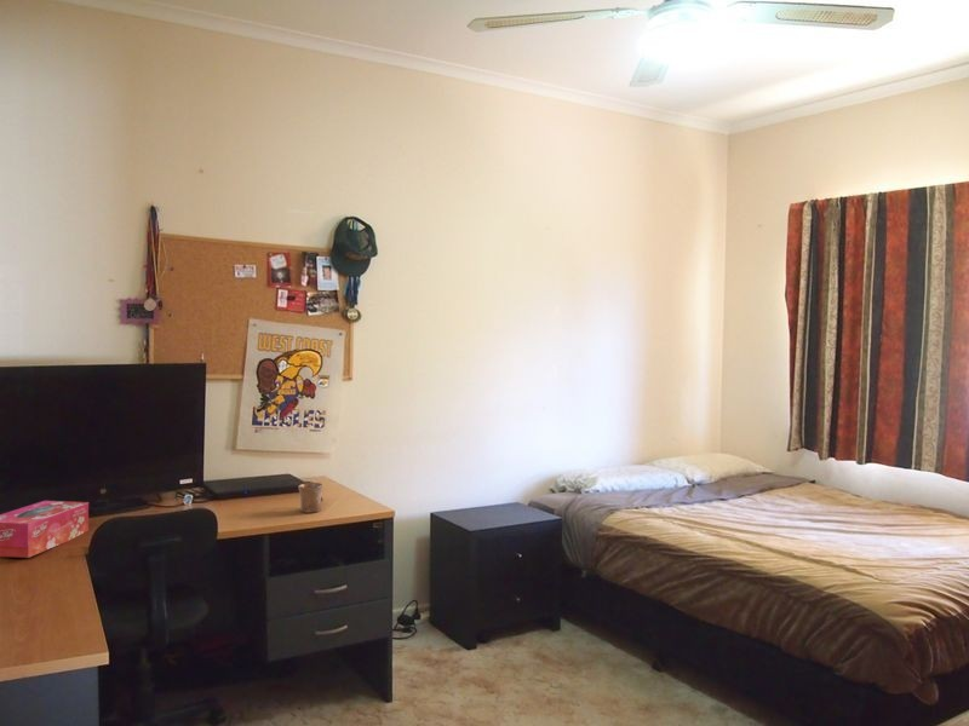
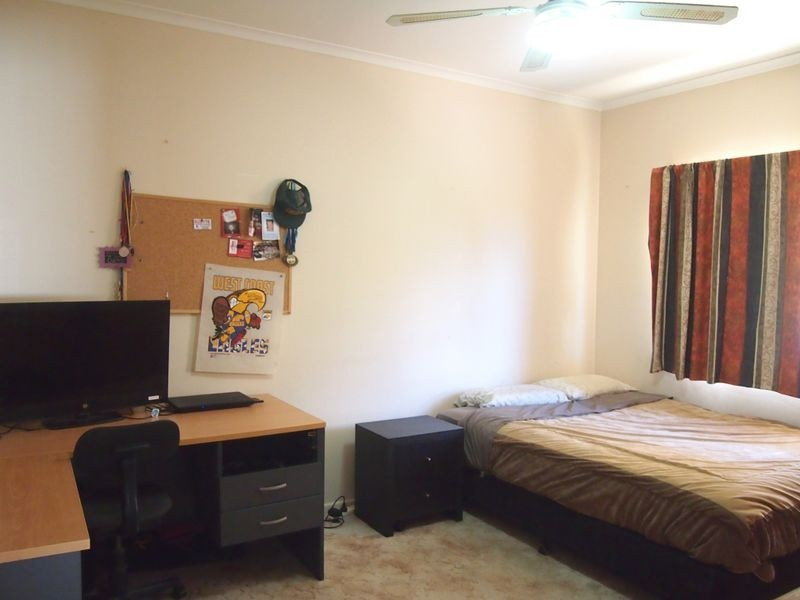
- mug [297,482,325,514]
- tissue box [0,500,90,559]
